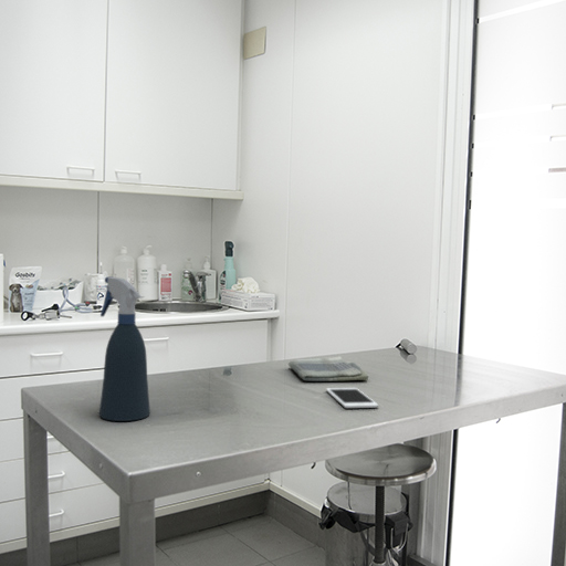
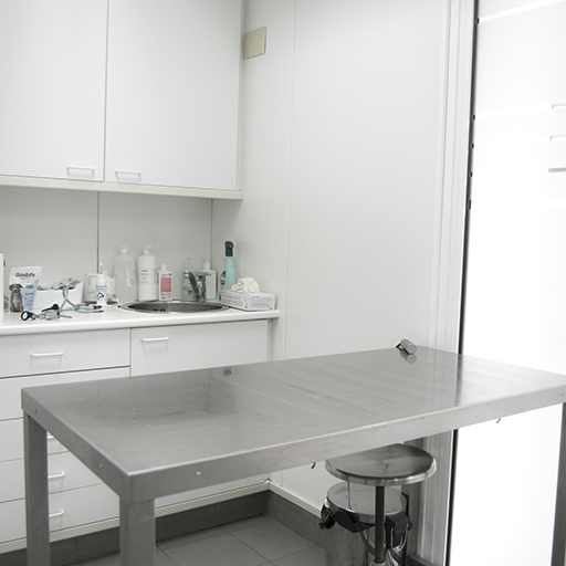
- dish towel [287,356,369,382]
- cell phone [325,387,379,409]
- spray bottle [98,275,151,422]
